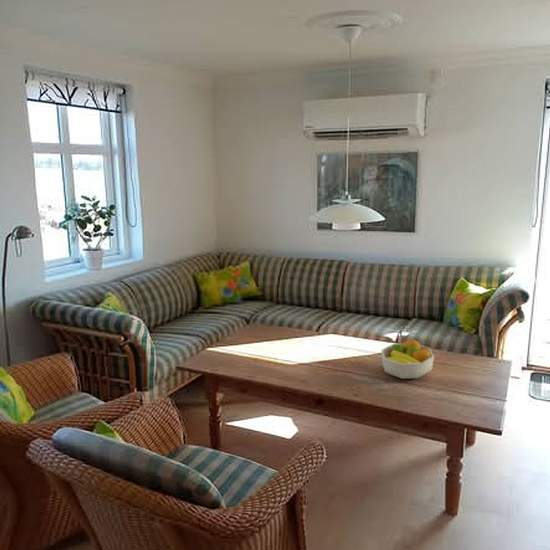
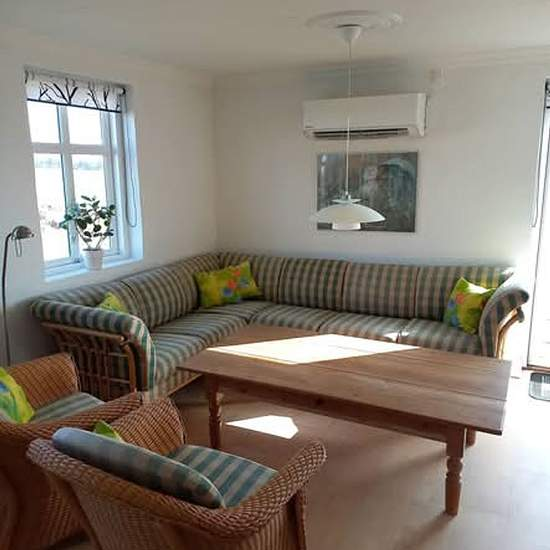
- fruit bowl [380,338,435,380]
